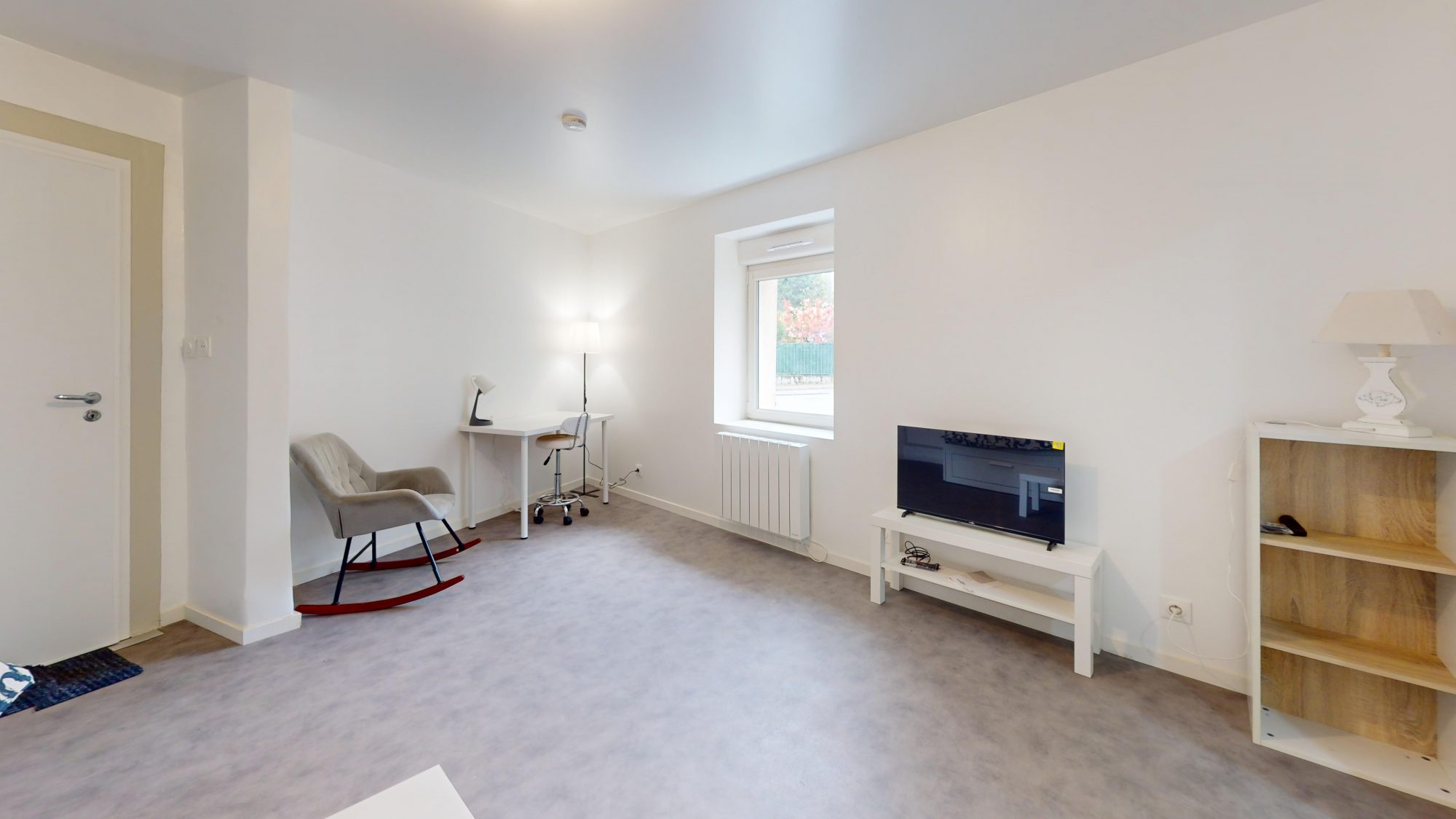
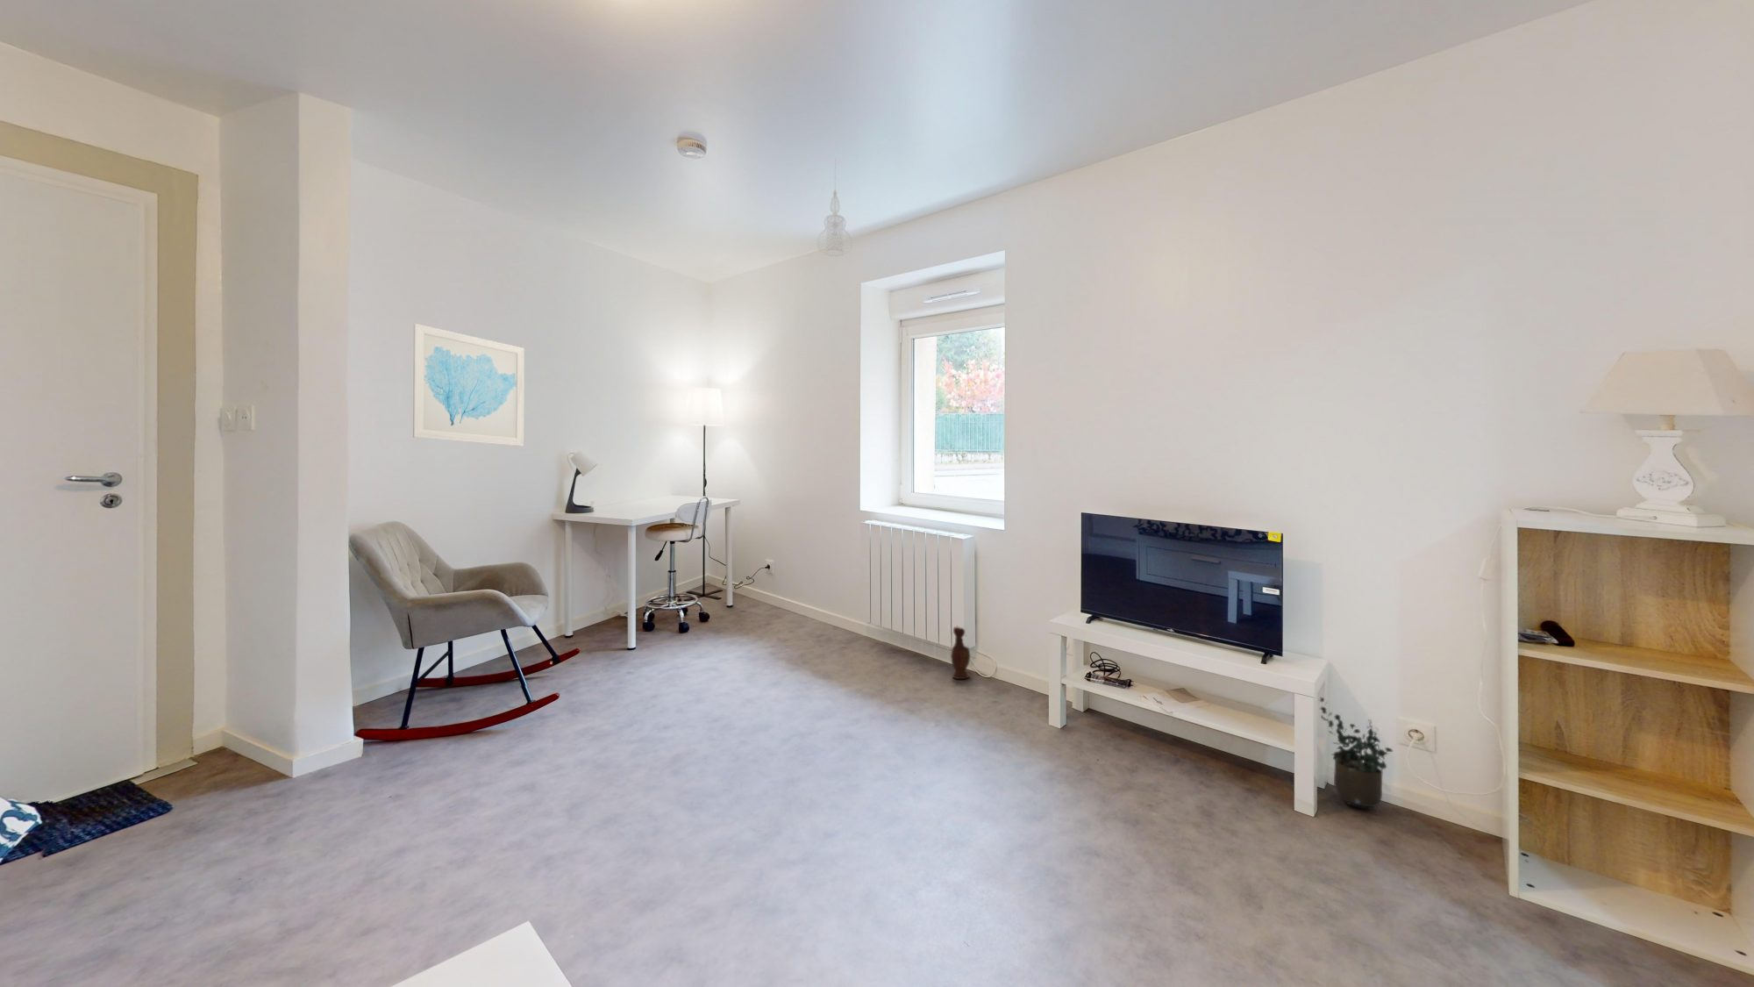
+ vase [949,627,971,680]
+ potted plant [1319,697,1395,810]
+ pendant lamp [817,157,853,258]
+ wall art [412,323,525,447]
